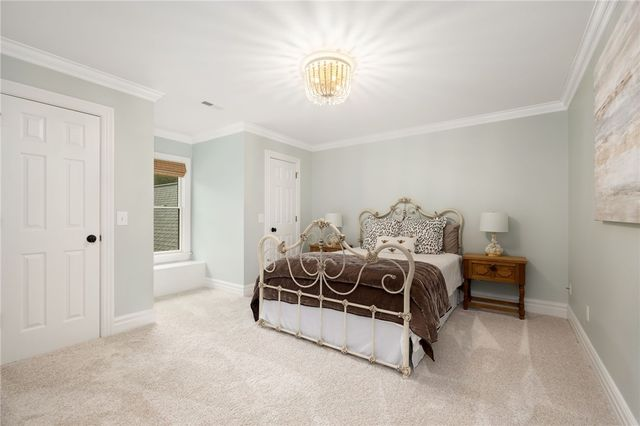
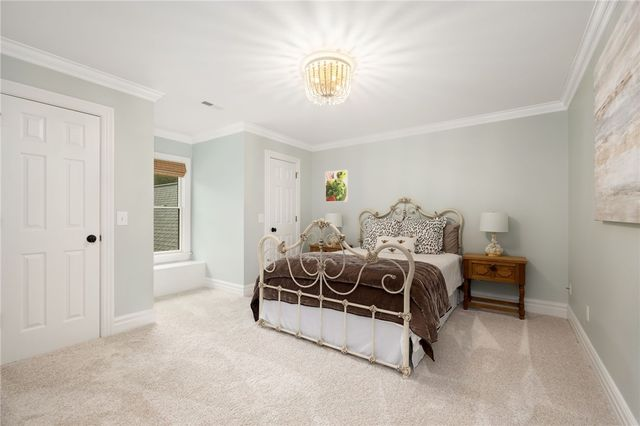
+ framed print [324,169,349,203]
